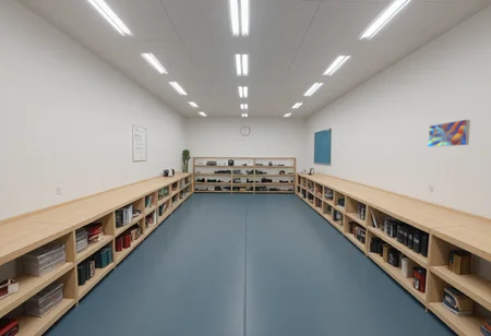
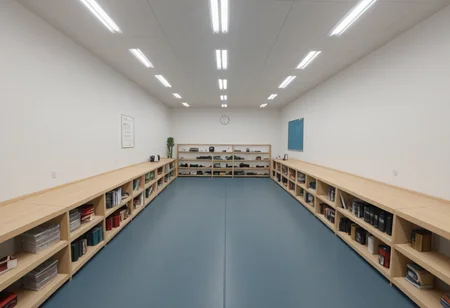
- map [427,119,471,148]
